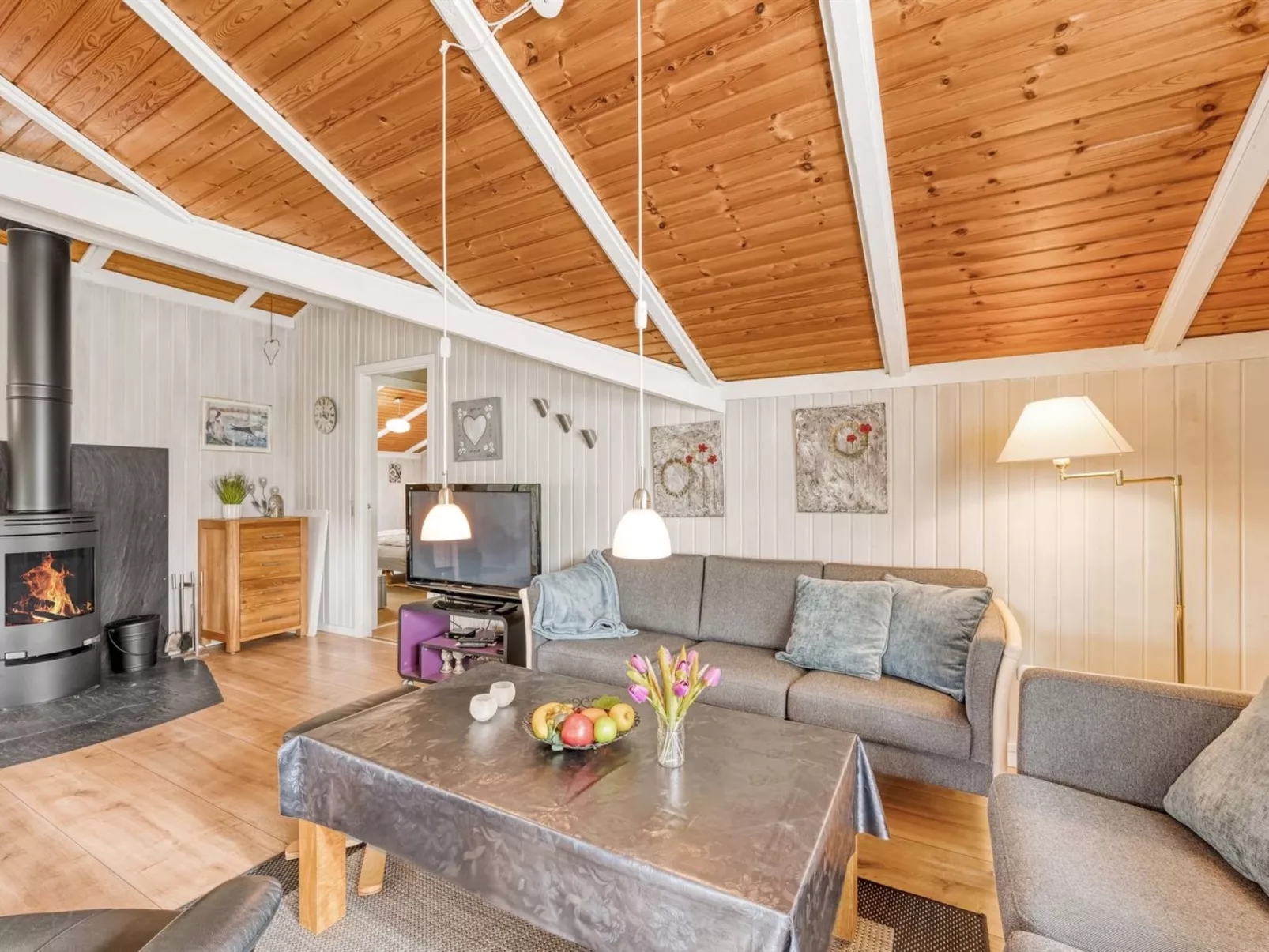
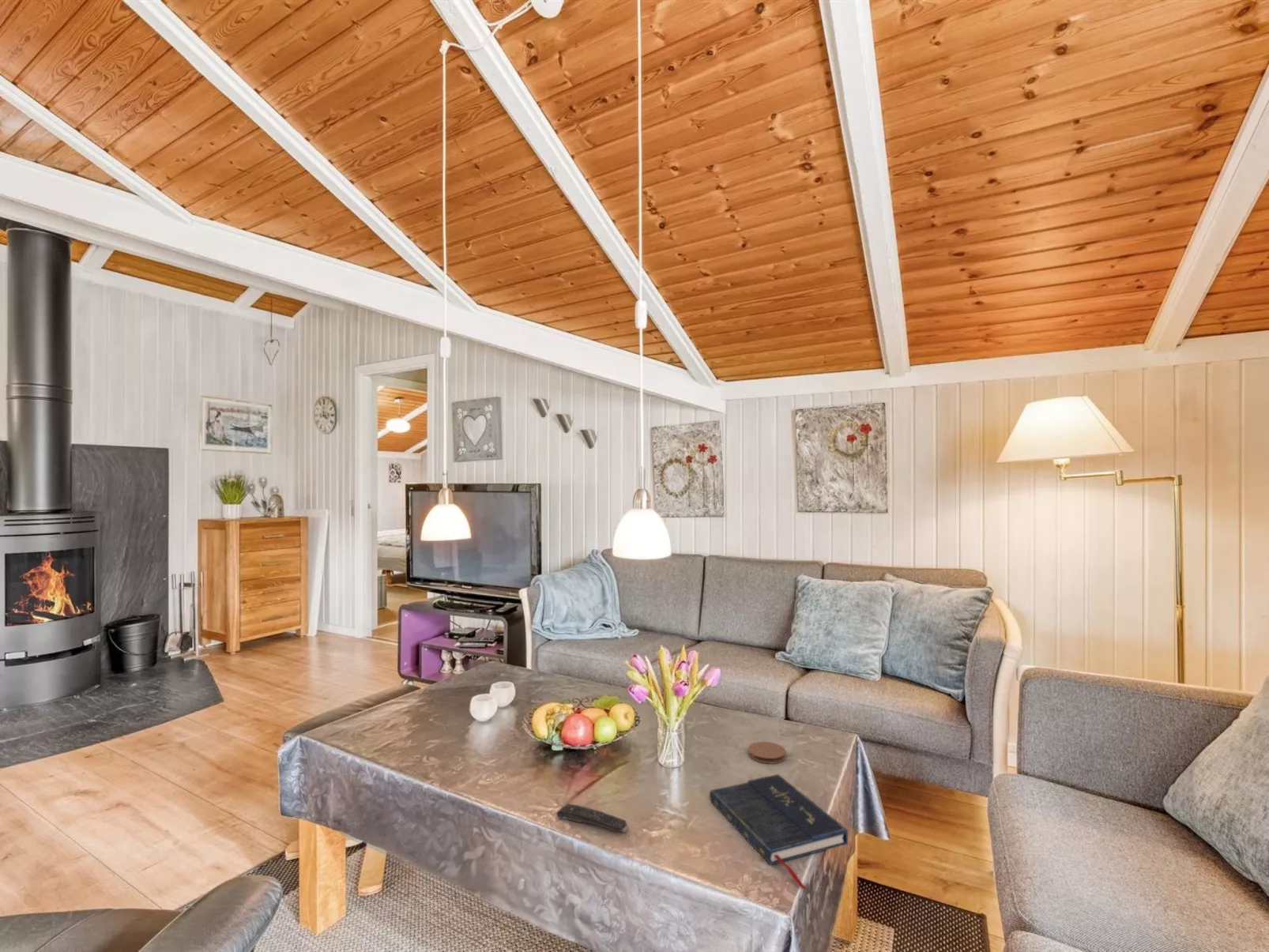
+ remote control [555,803,630,833]
+ book [709,773,849,891]
+ coaster [747,741,787,764]
